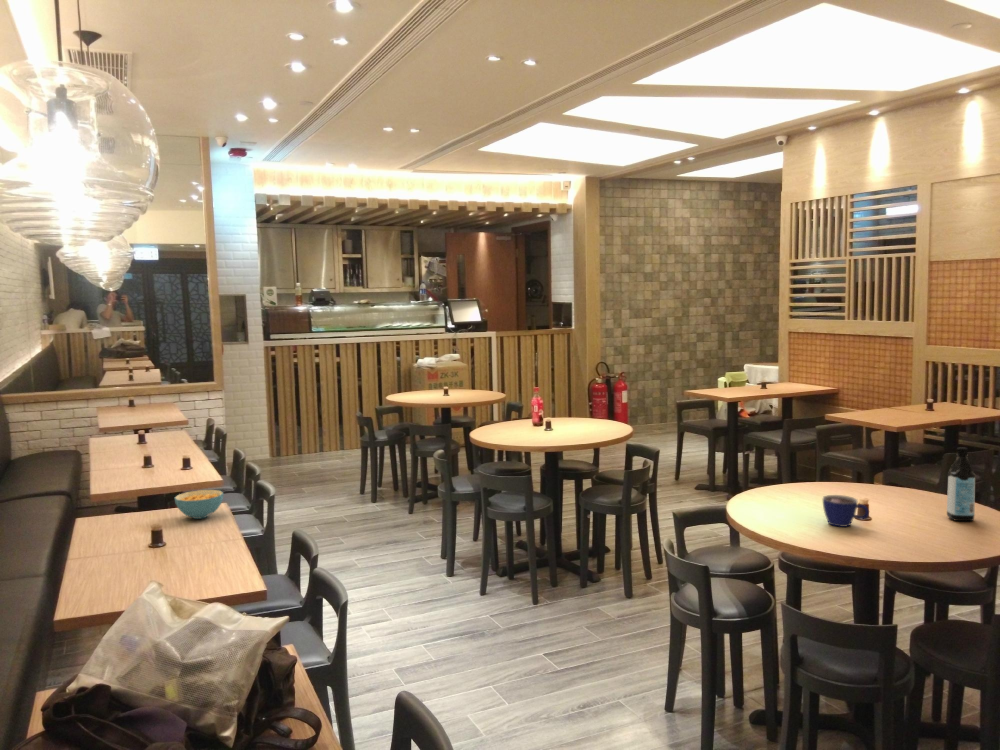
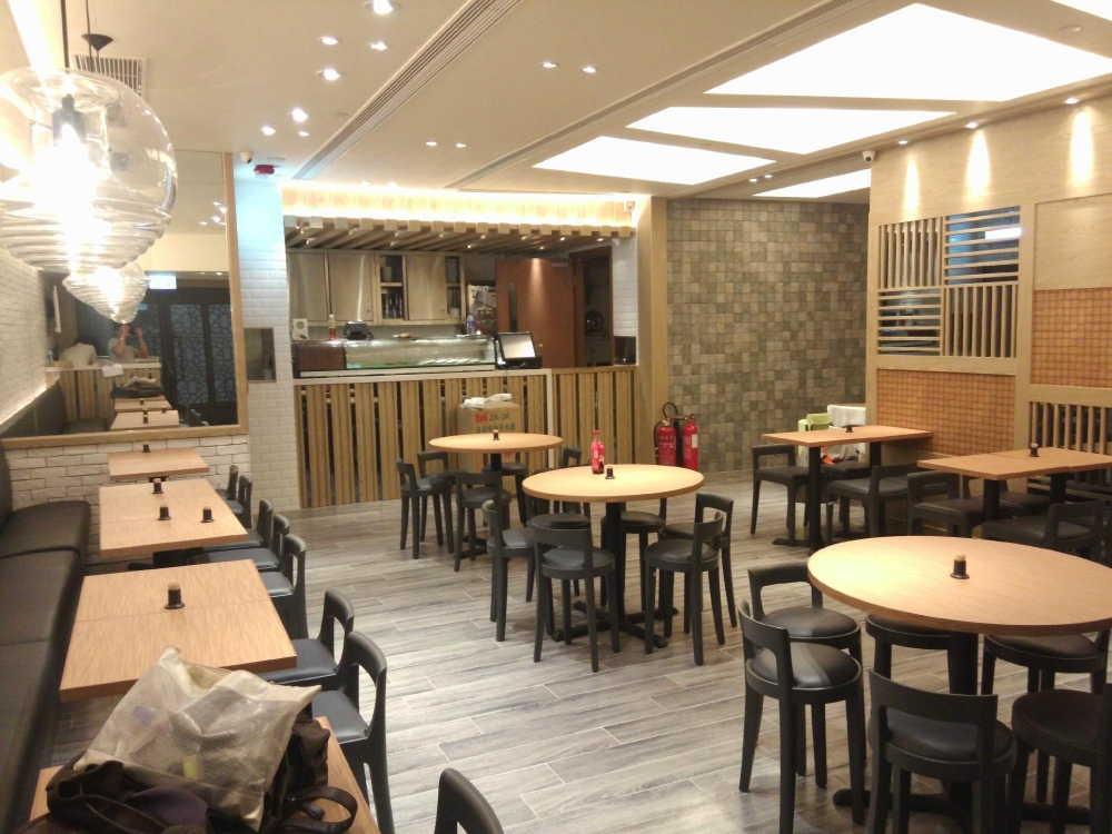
- water bottle [946,446,976,522]
- cup [822,494,870,528]
- cereal bowl [174,489,224,520]
